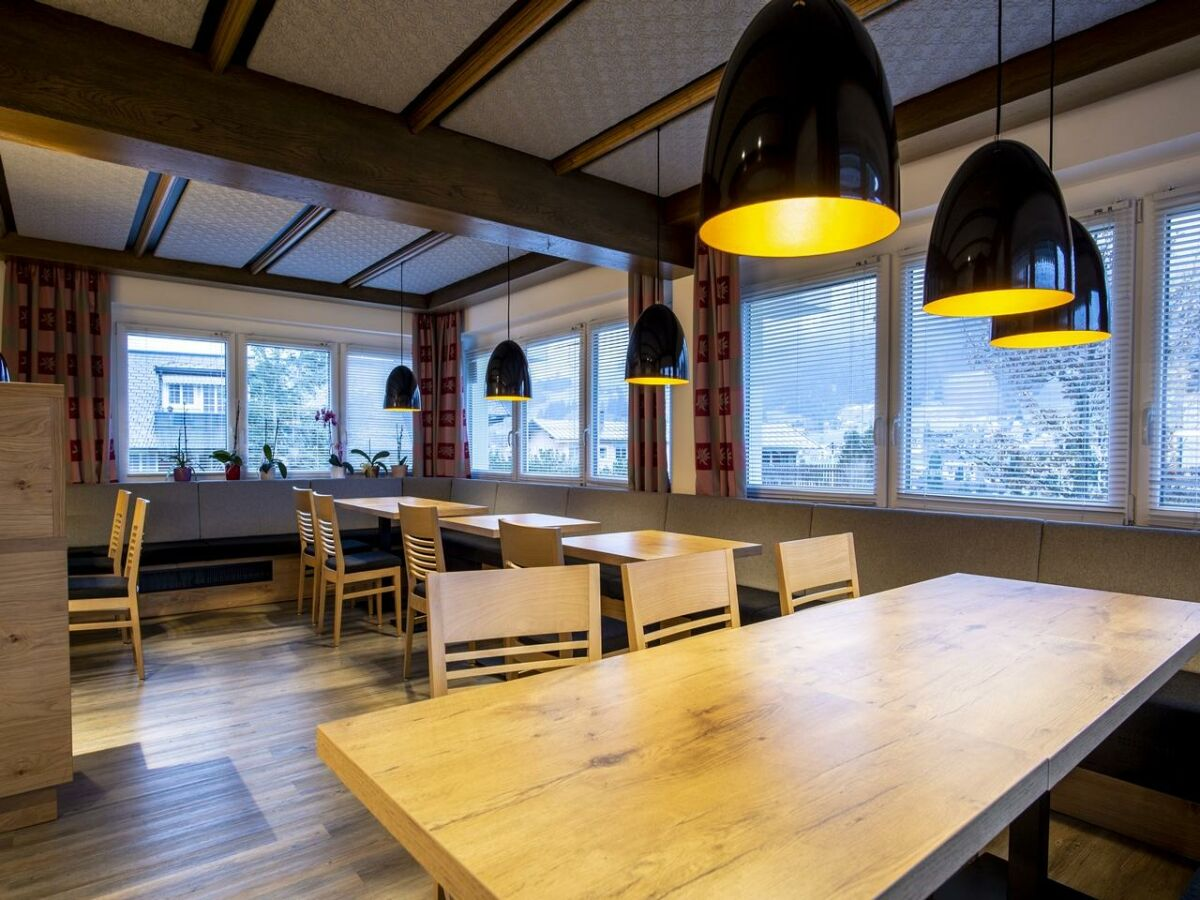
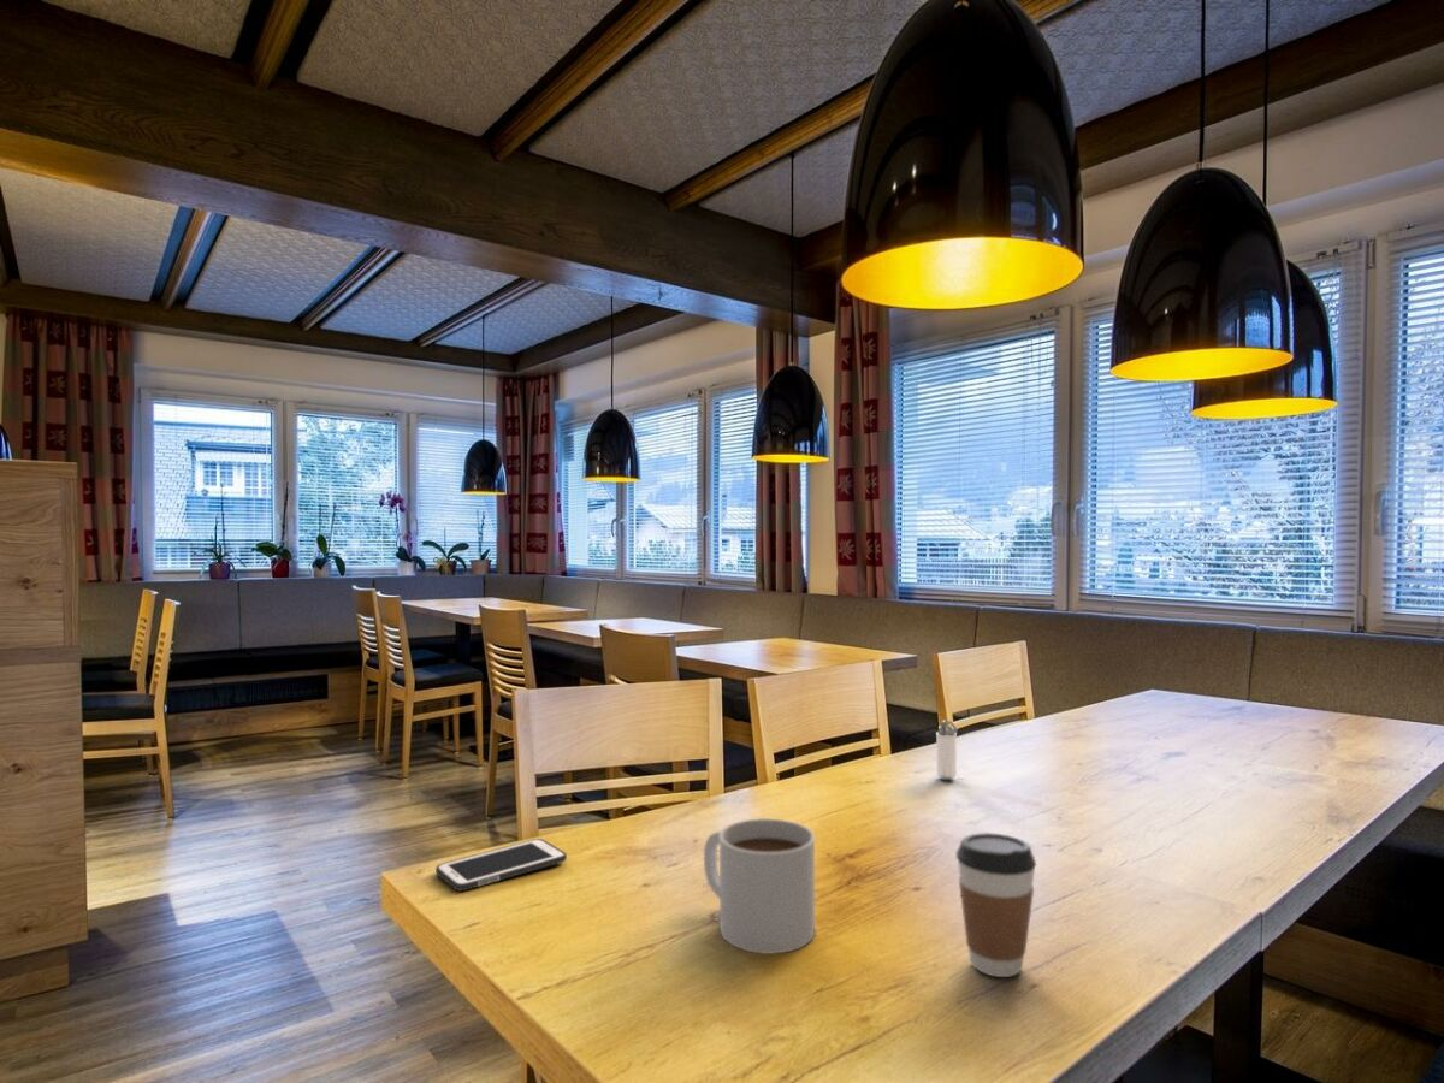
+ shaker [935,720,958,781]
+ coffee cup [955,832,1037,978]
+ mug [703,817,816,954]
+ cell phone [434,838,568,893]
